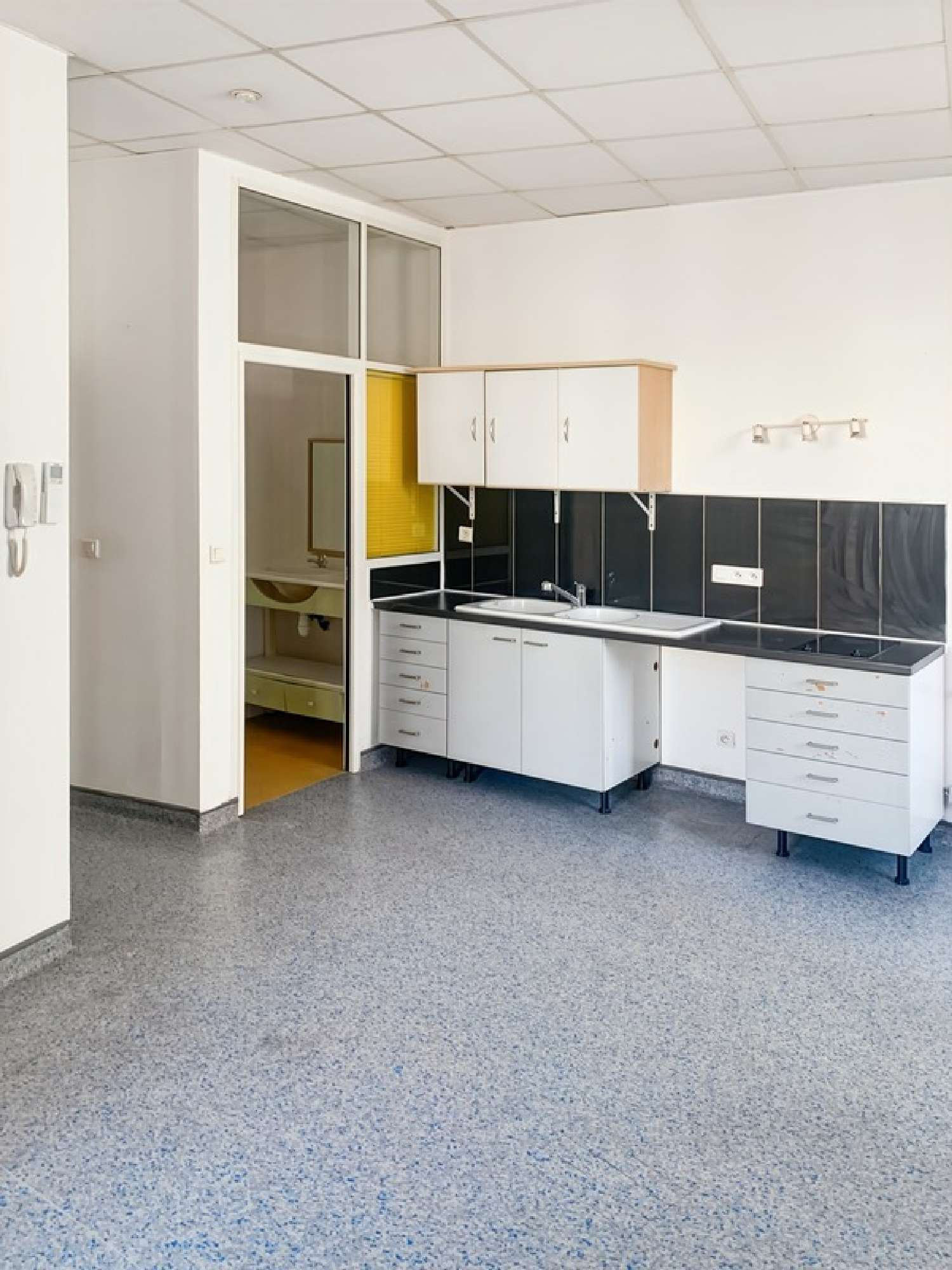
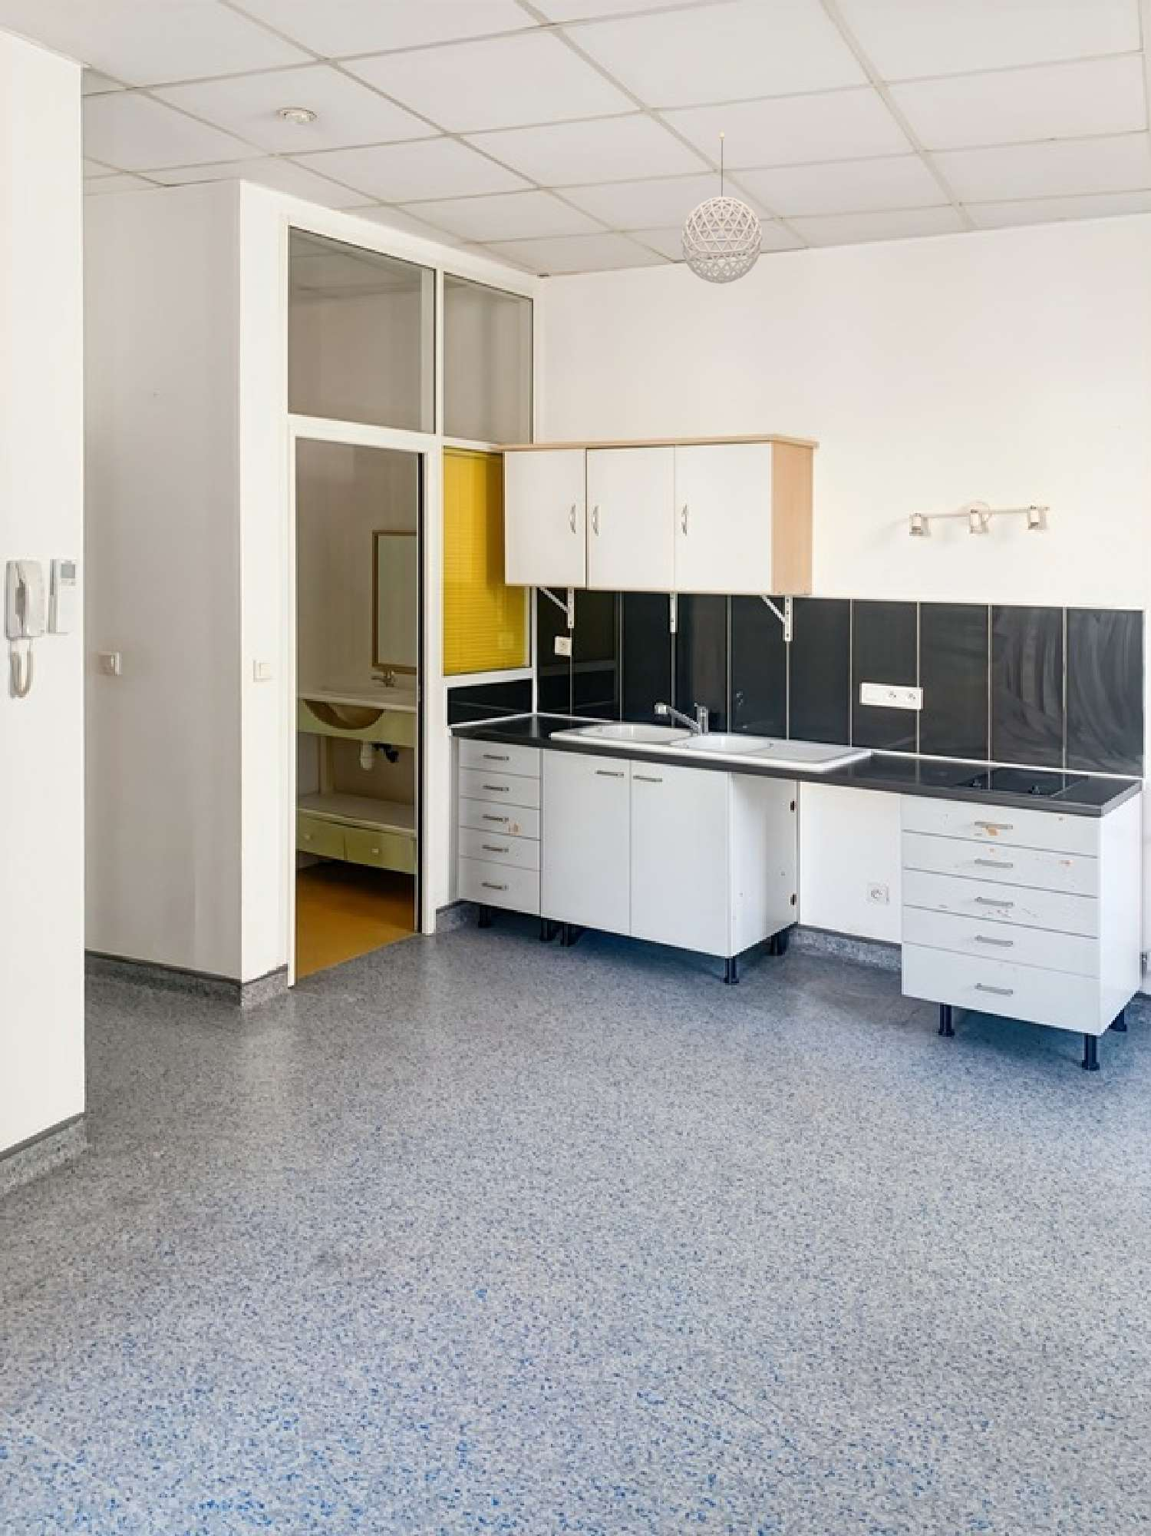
+ pendant light [679,132,763,284]
